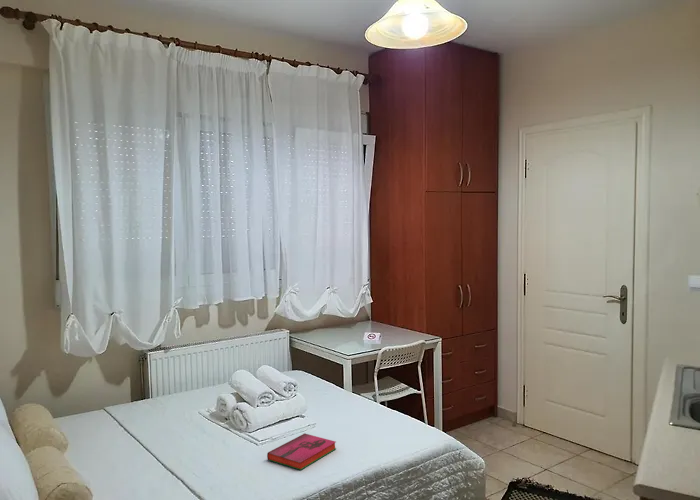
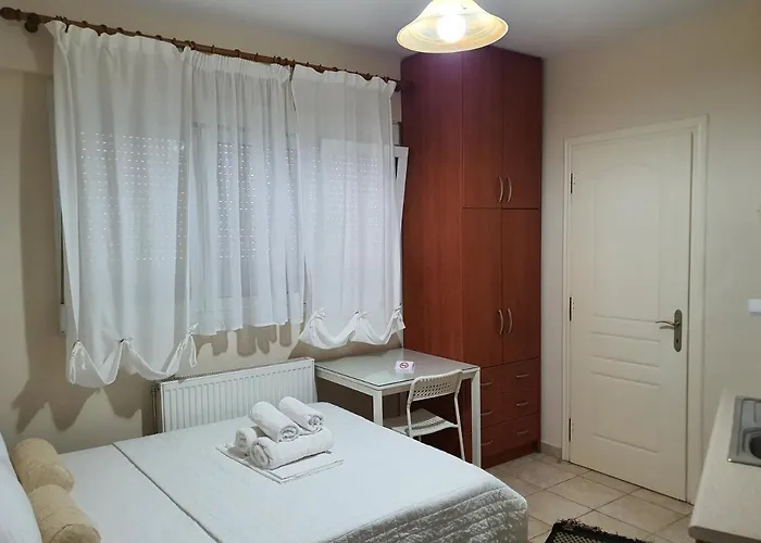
- hardback book [266,432,337,471]
